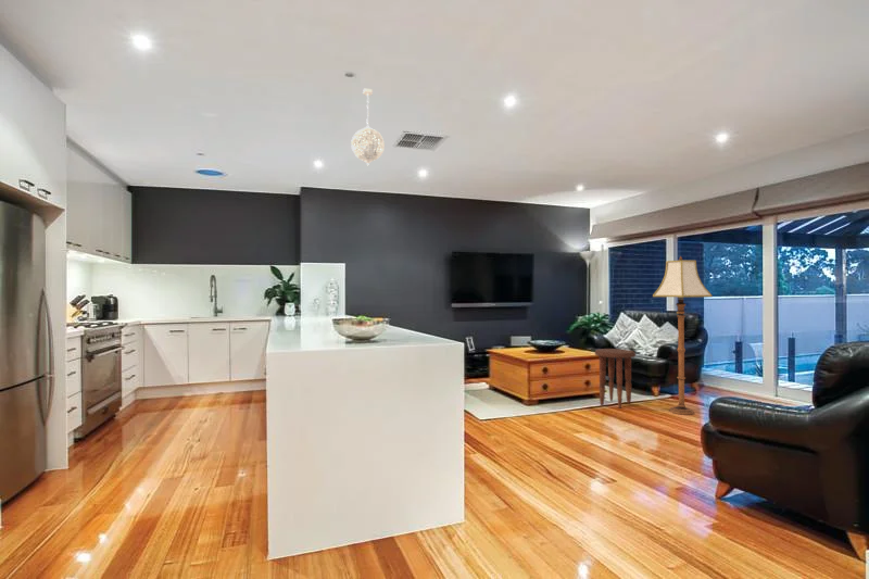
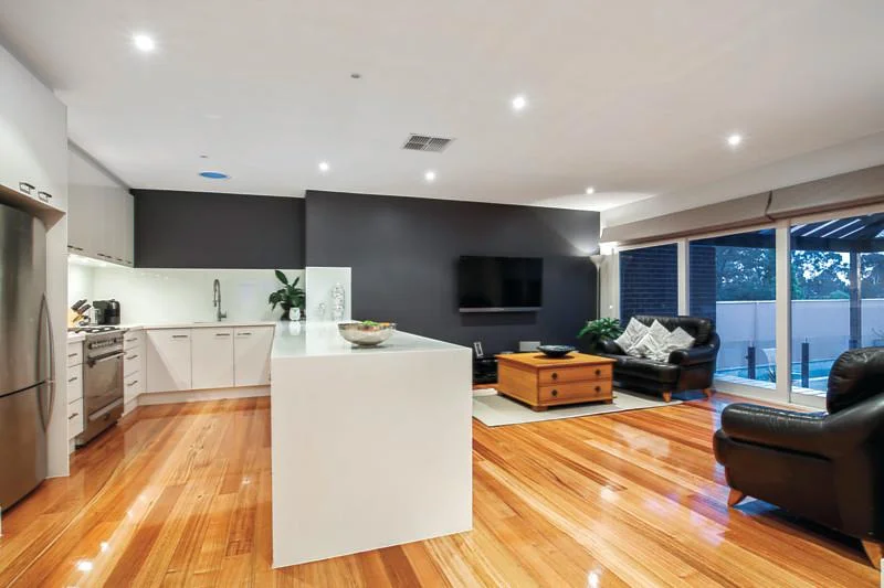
- floor lamp [652,255,713,416]
- side table [594,348,637,410]
- pendant light [350,88,386,166]
